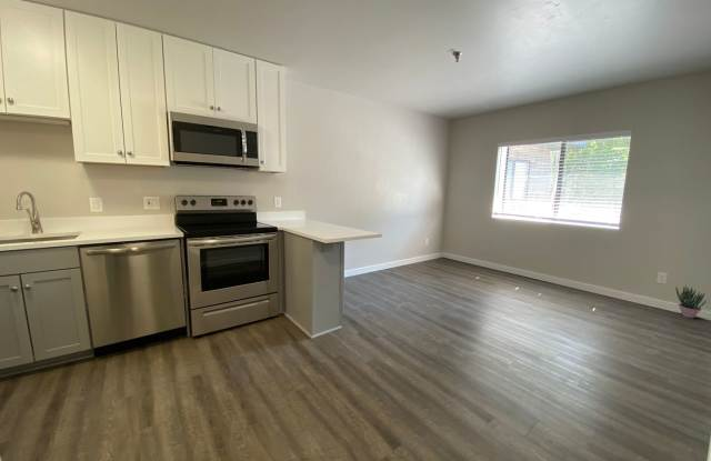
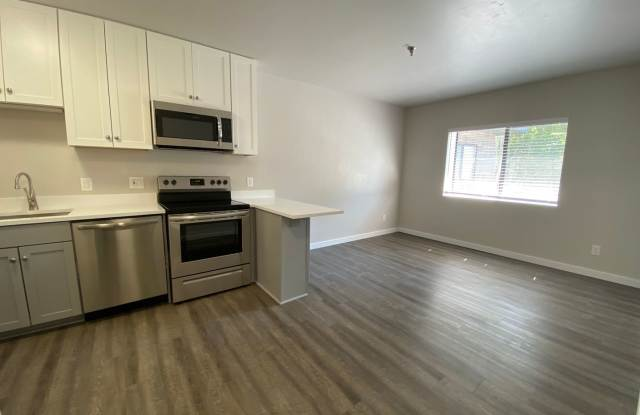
- potted plant [674,284,708,320]
